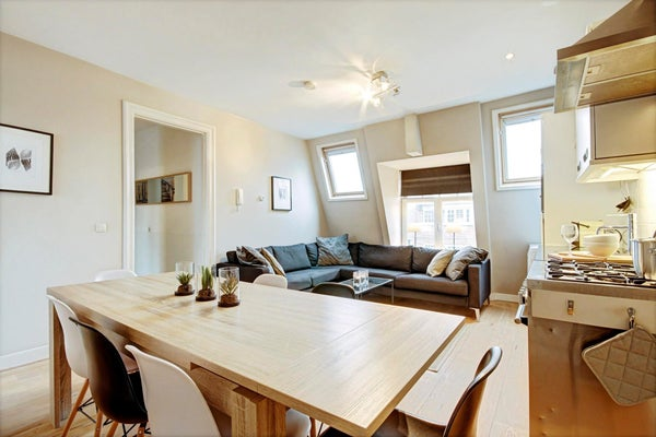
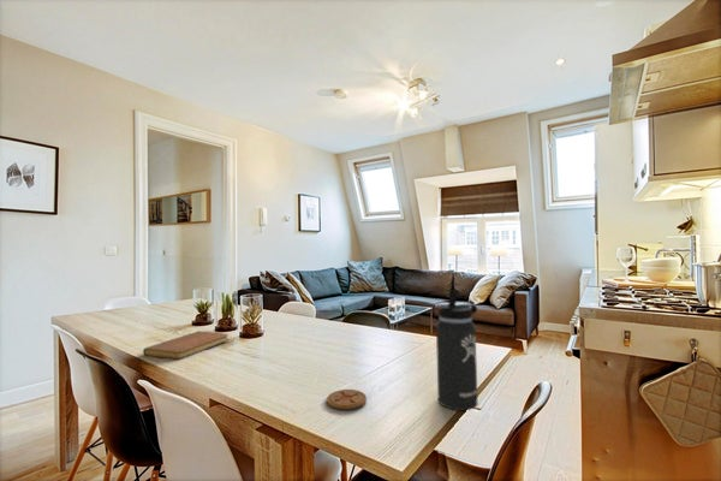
+ thermos bottle [435,289,479,411]
+ notebook [142,331,231,361]
+ coaster [326,388,368,411]
